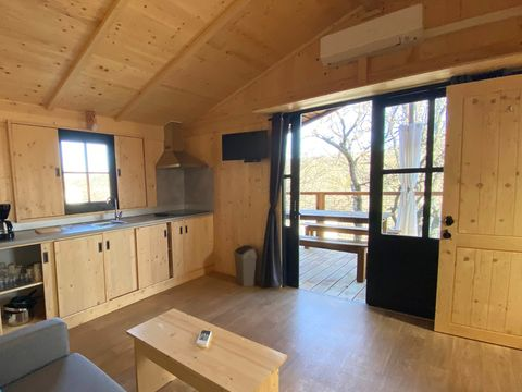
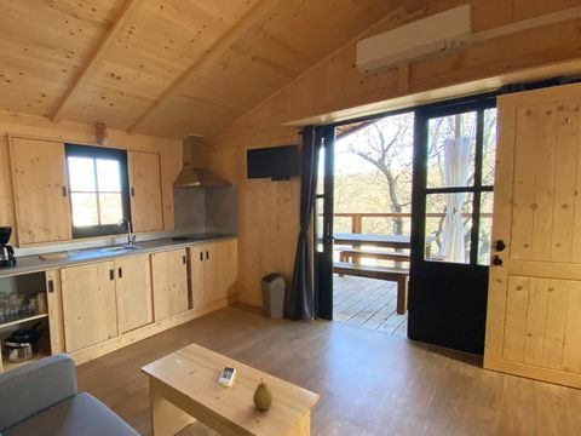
+ fruit [252,378,274,412]
